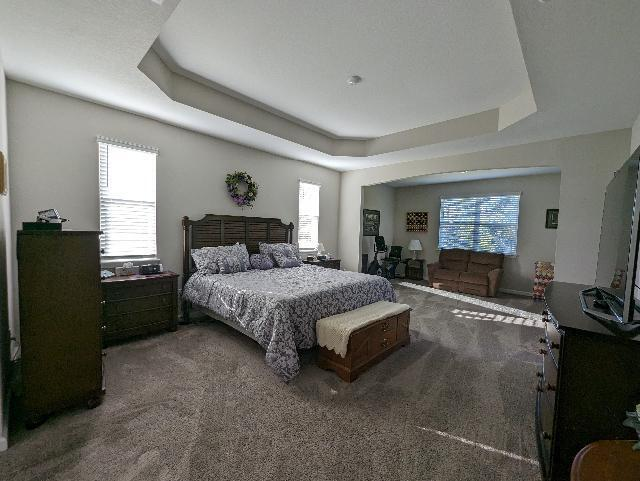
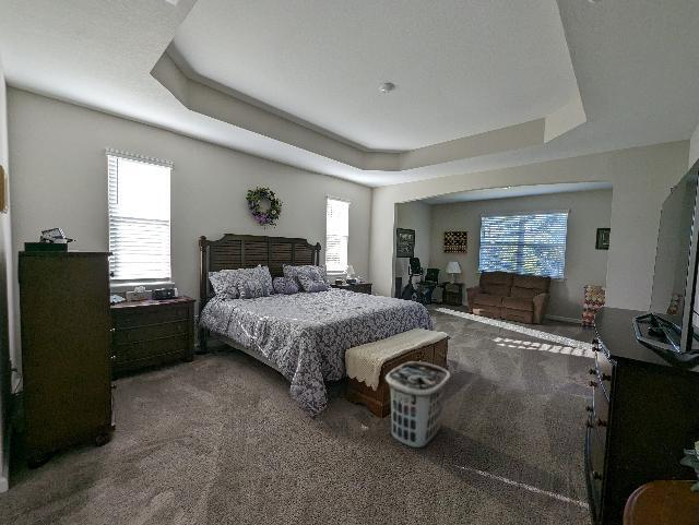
+ clothes hamper [384,360,452,449]
